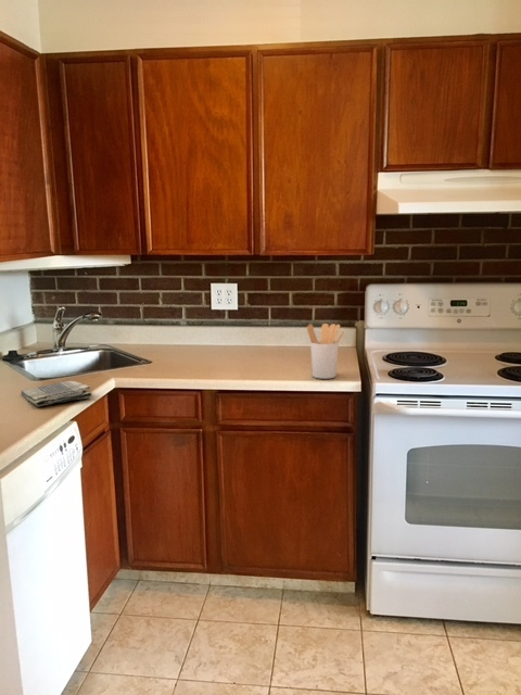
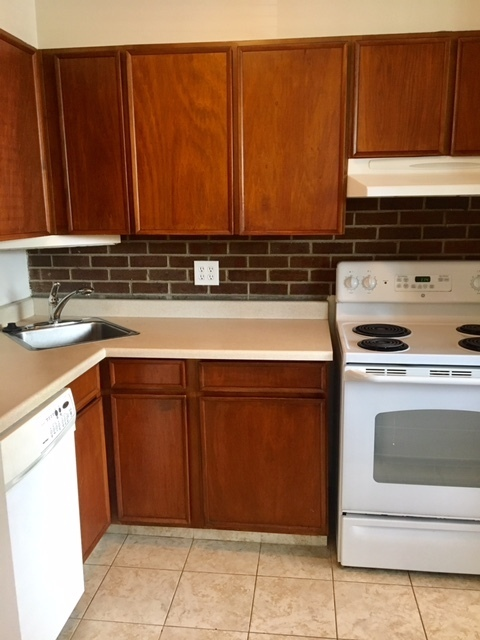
- dish towel [20,380,93,407]
- utensil holder [306,323,345,380]
